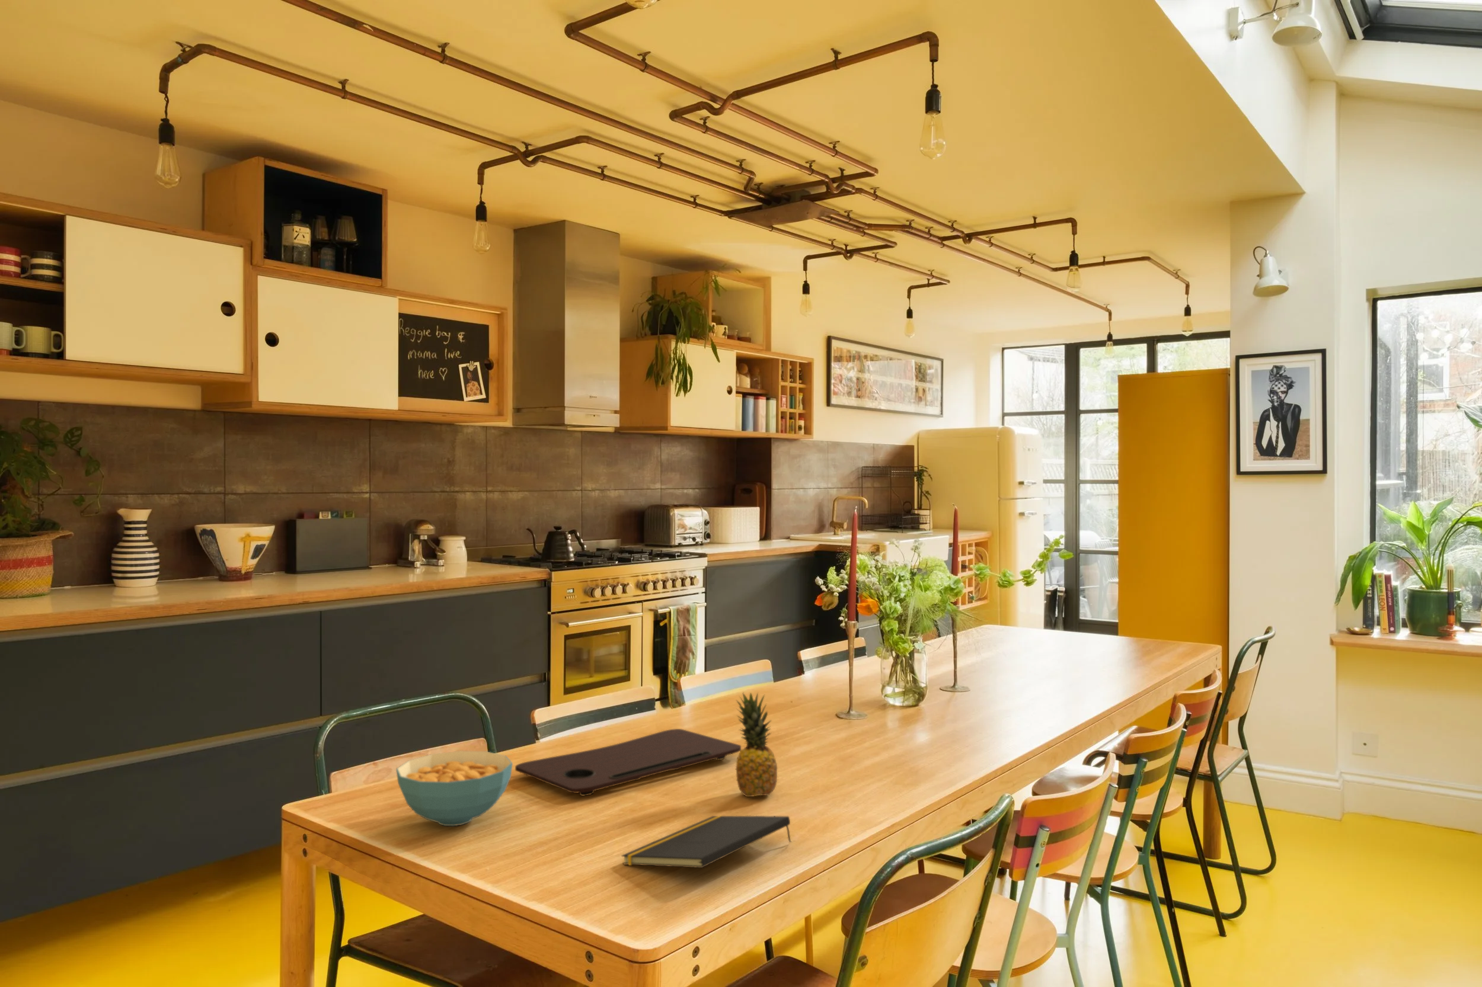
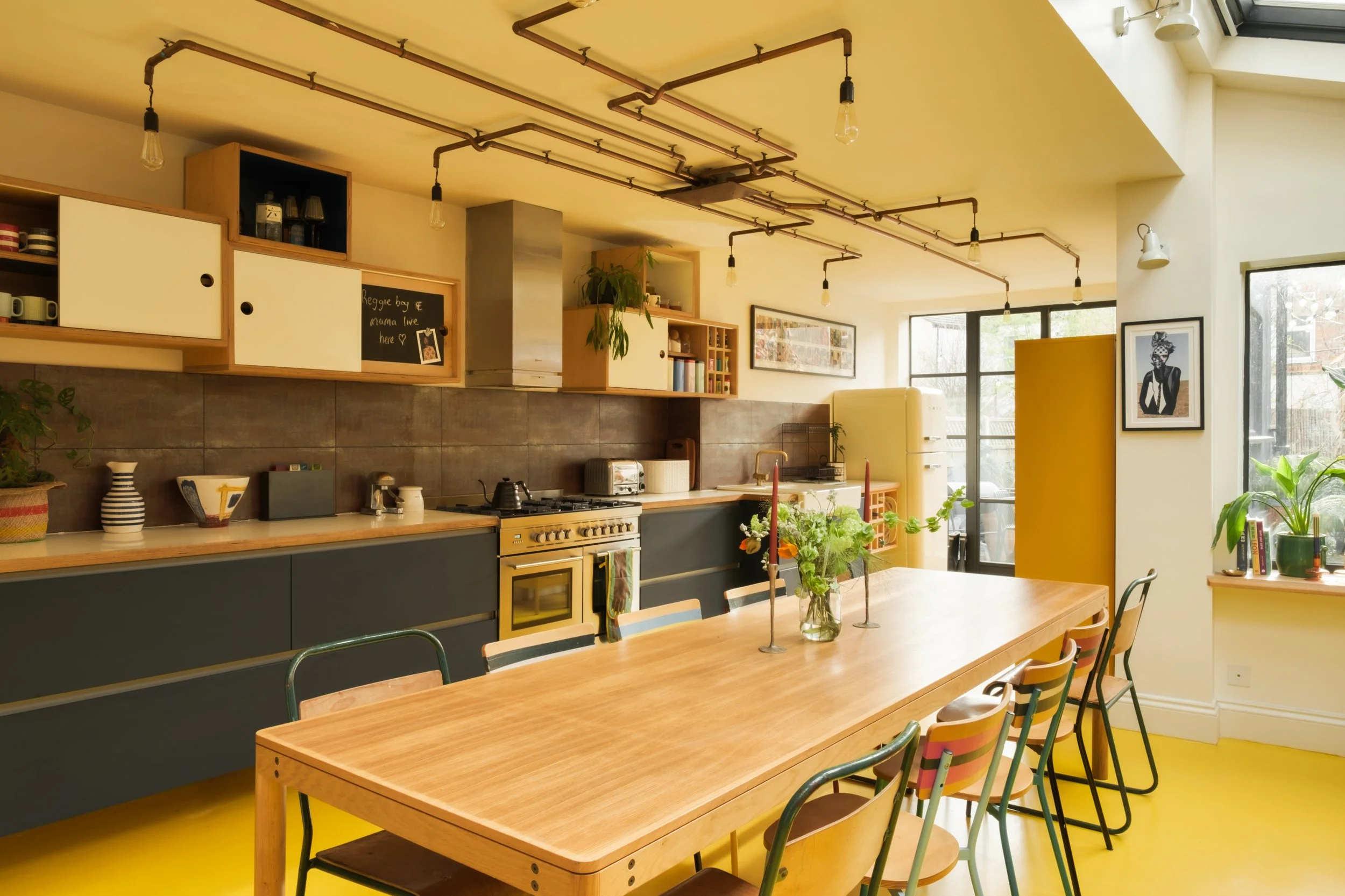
- fruit [735,692,778,798]
- cutting board [515,728,742,796]
- cereal bowl [396,750,513,826]
- notepad [621,815,792,868]
